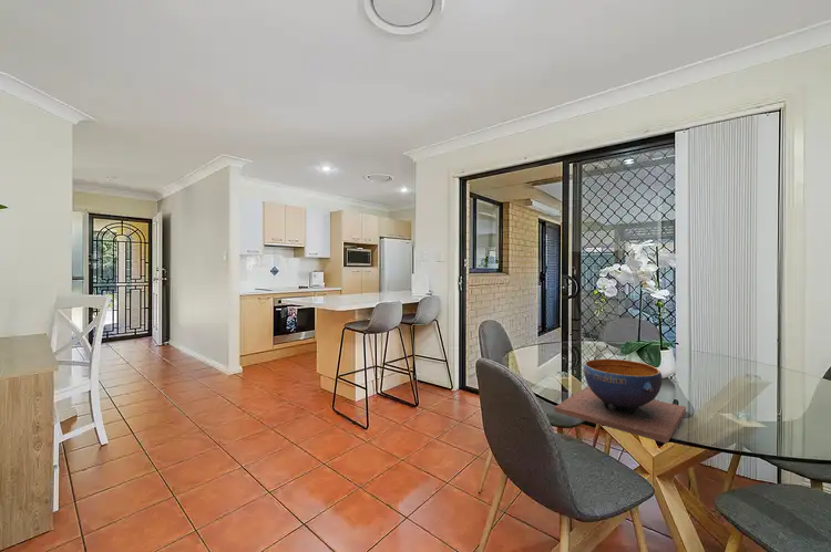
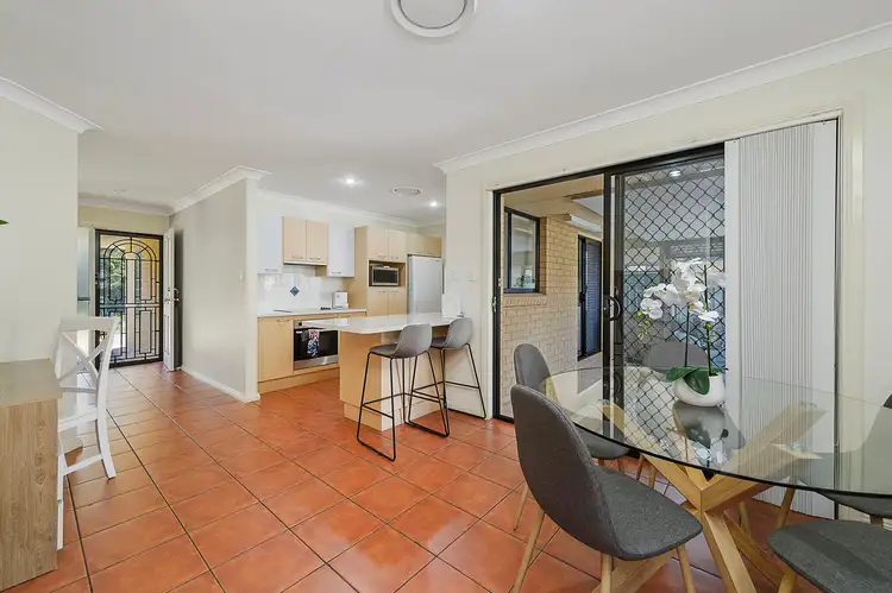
- decorative bowl [554,358,687,445]
